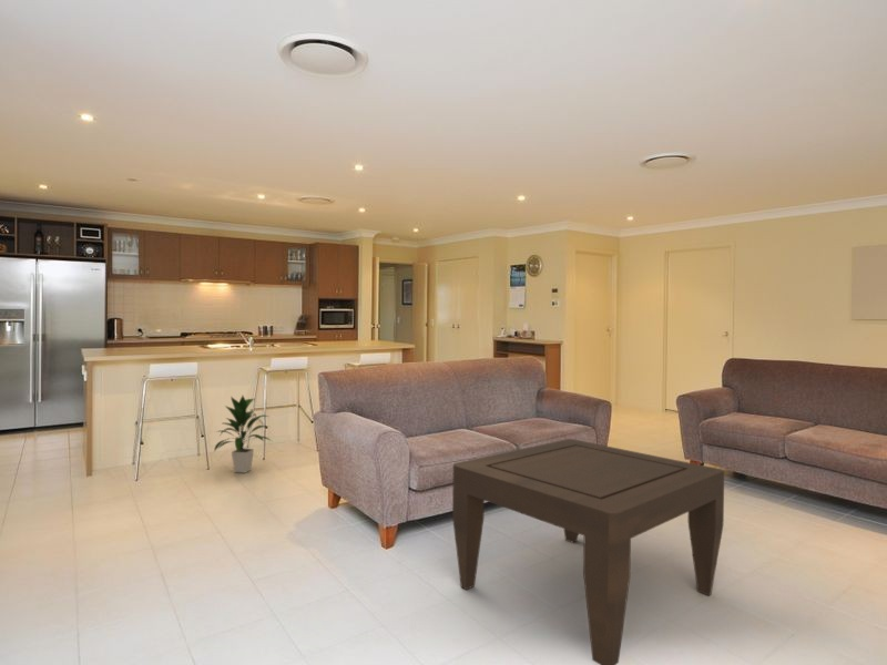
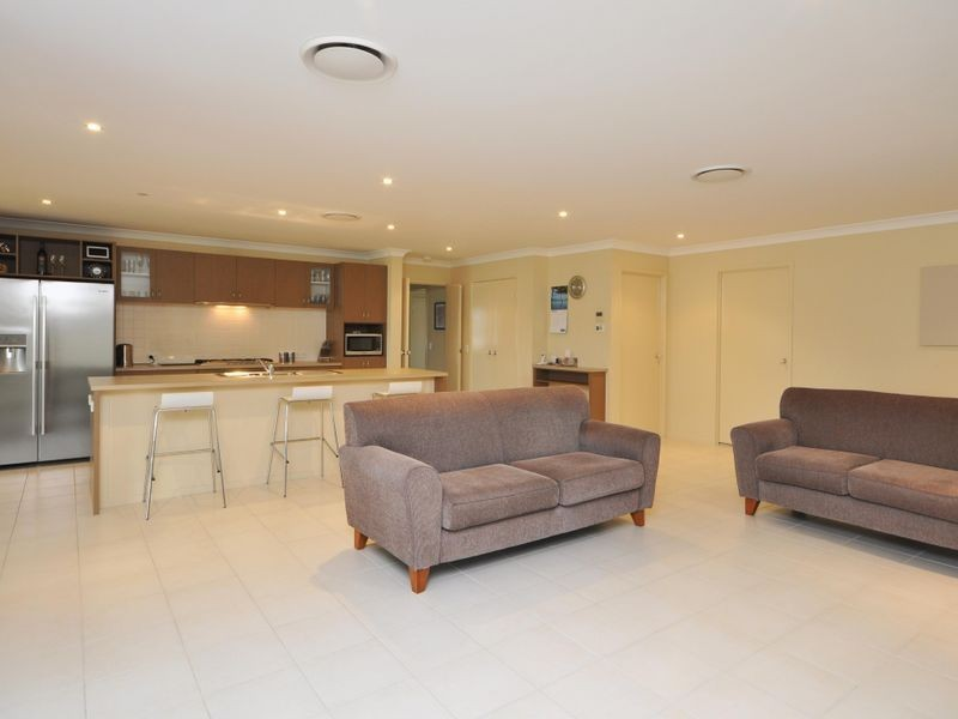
- indoor plant [213,395,273,474]
- coffee table [451,438,725,665]
